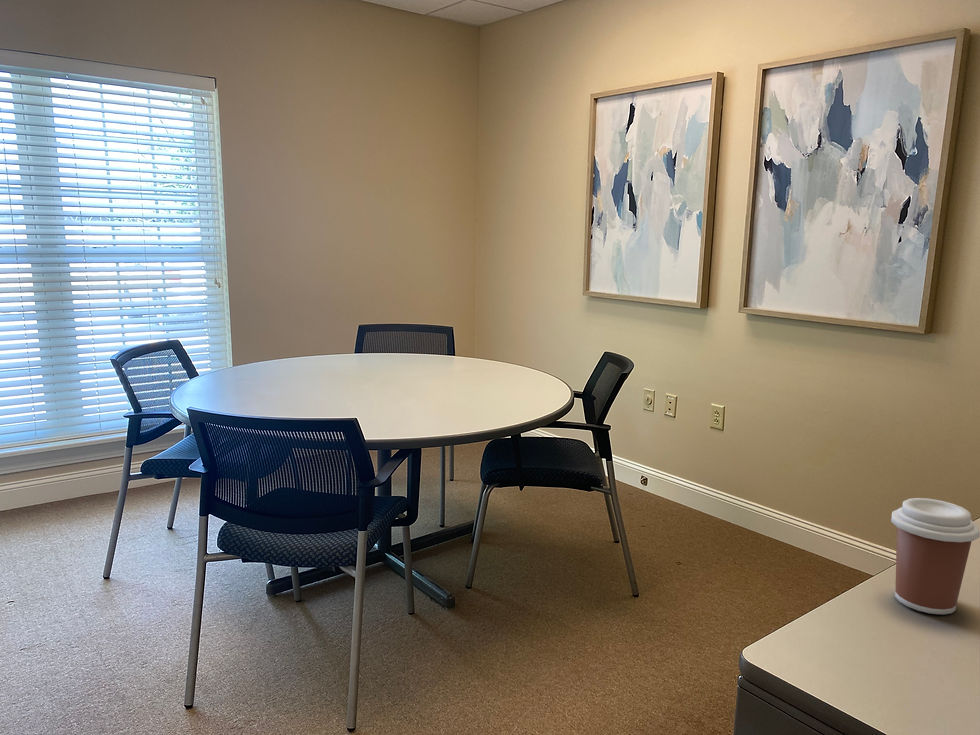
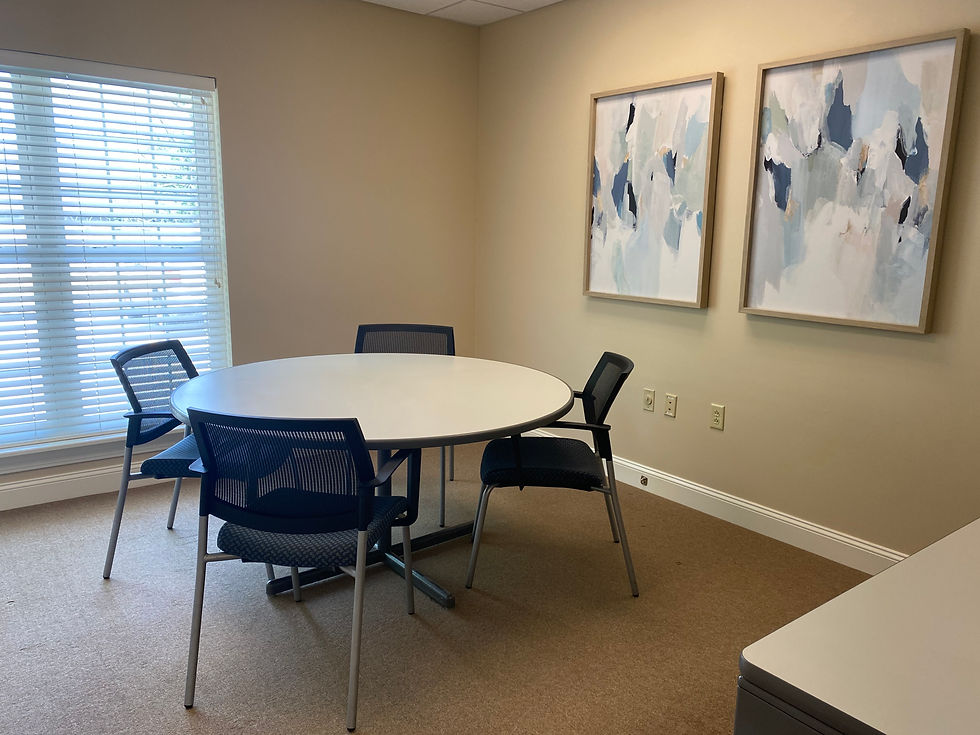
- coffee cup [890,497,980,616]
